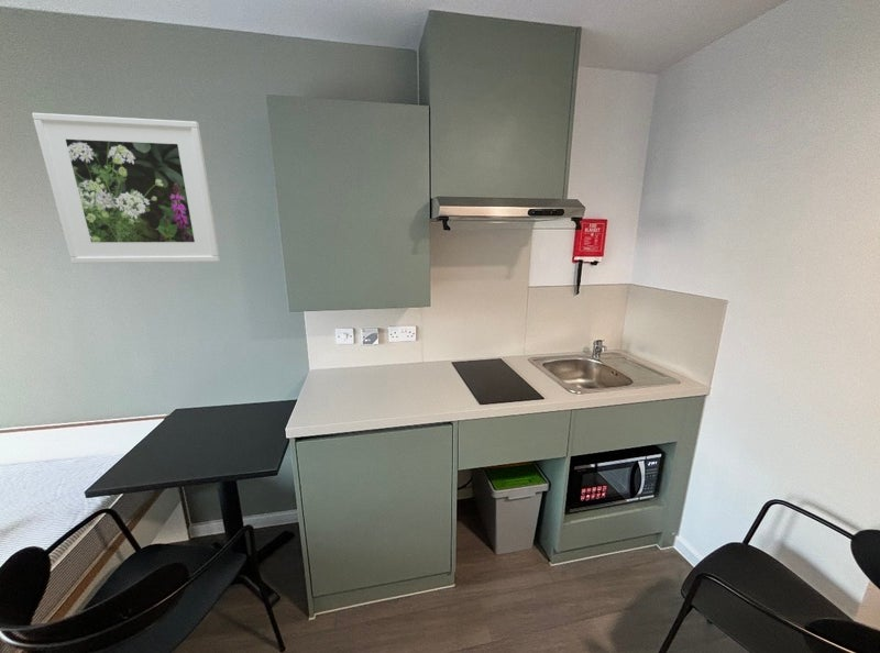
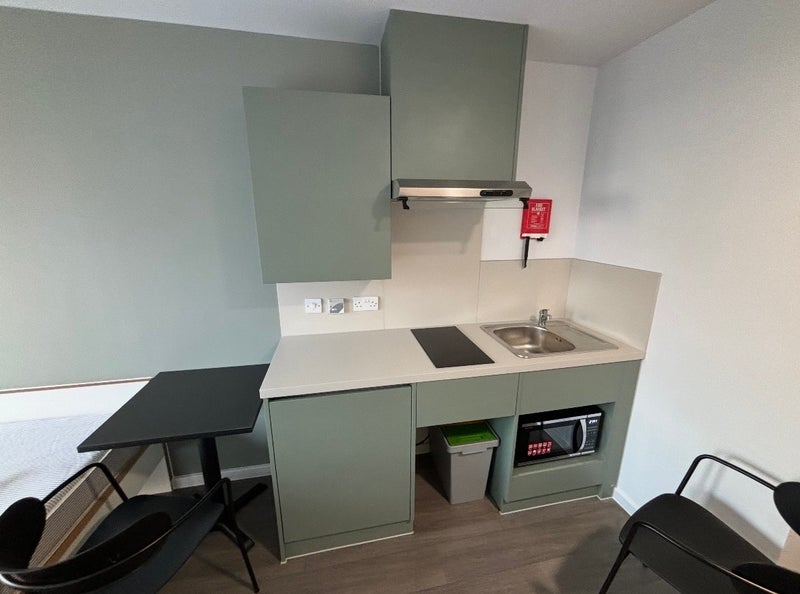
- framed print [31,112,221,264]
